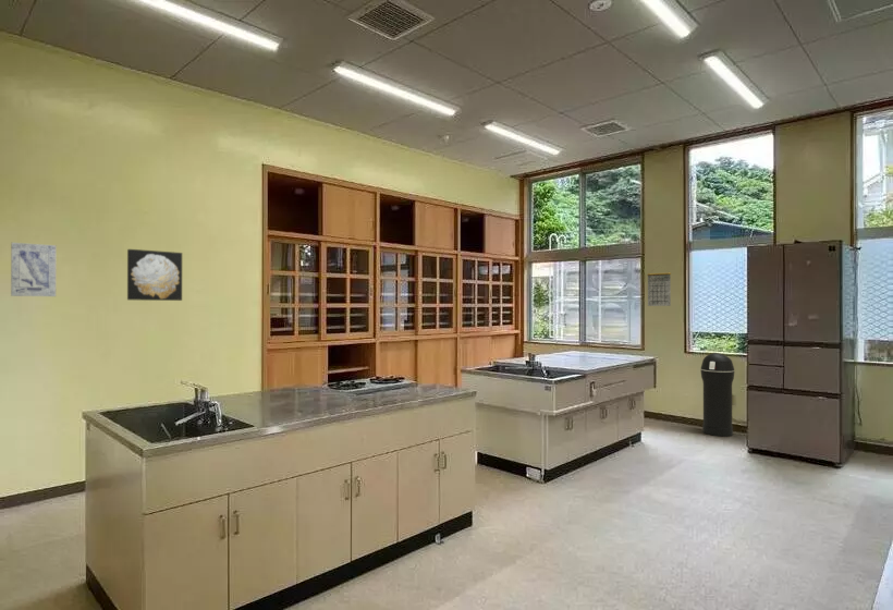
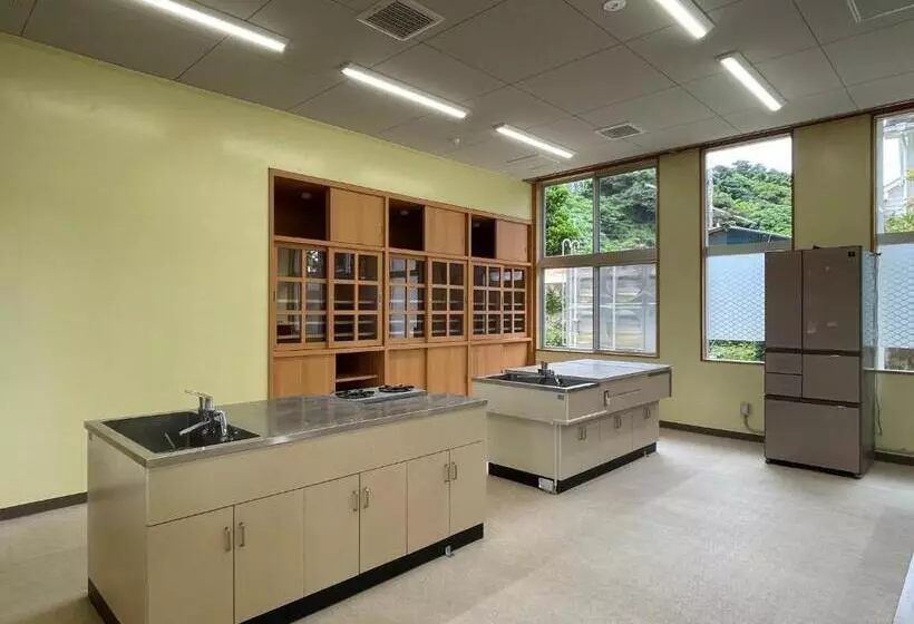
- calendar [647,265,672,307]
- trash can [700,352,735,437]
- wall art [10,242,58,297]
- wall art [126,248,183,302]
